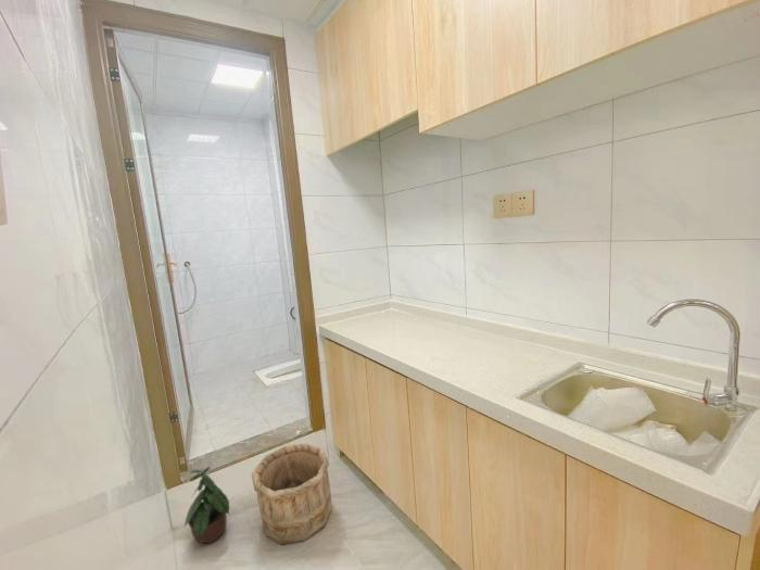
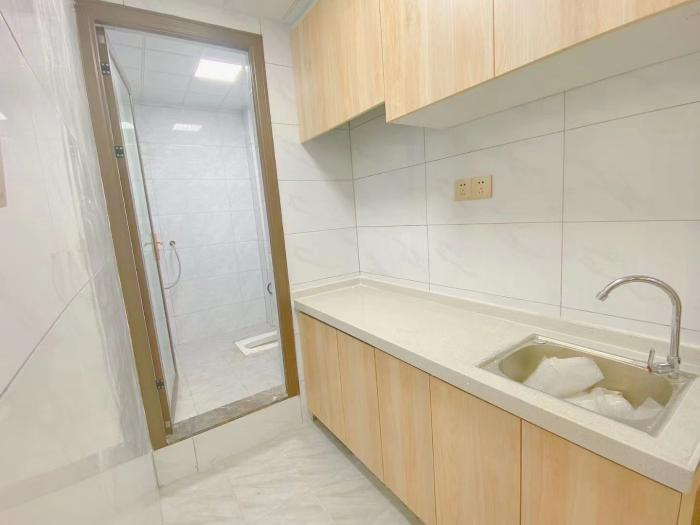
- potted plant [183,464,230,544]
- wooden bucket [251,442,332,546]
